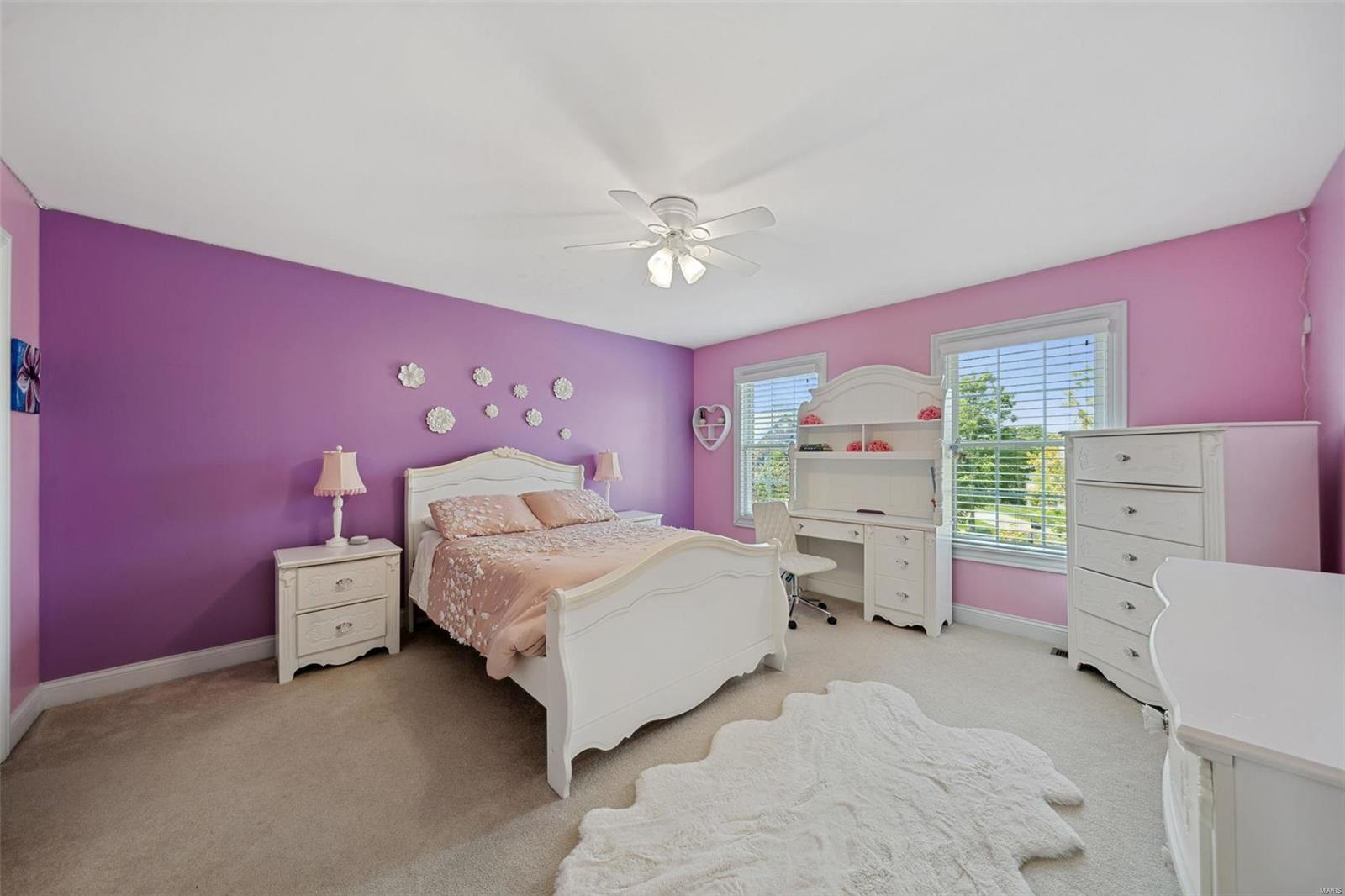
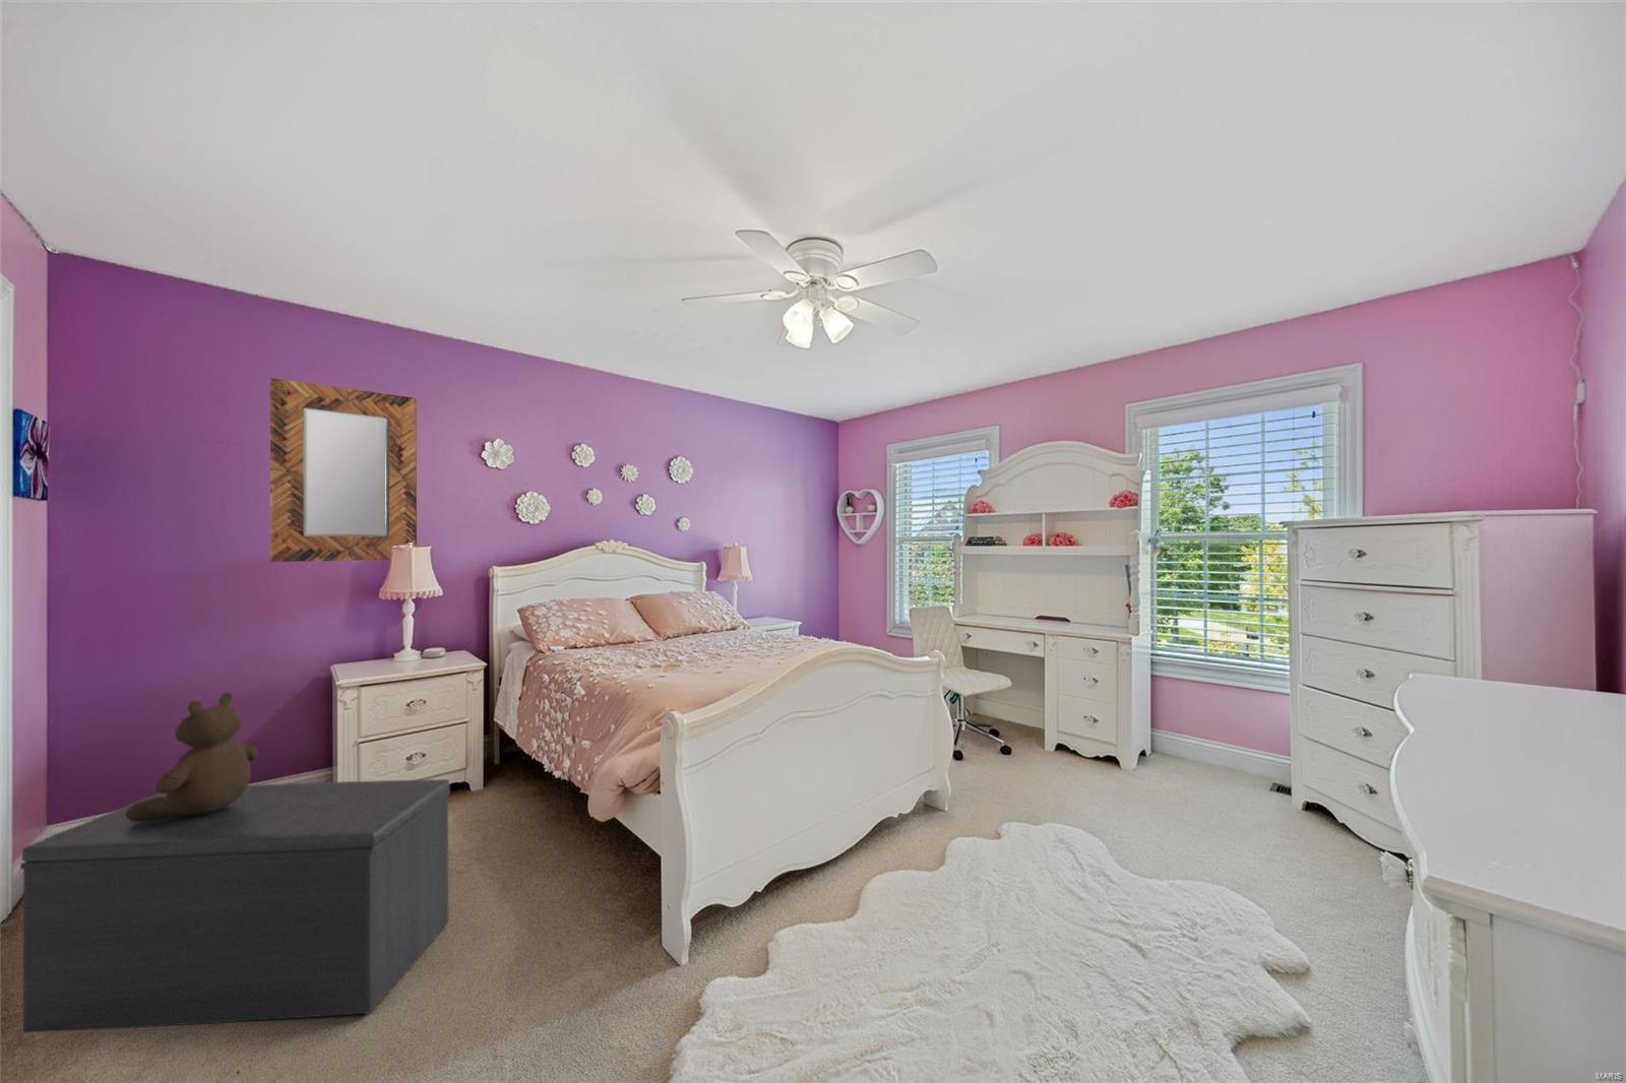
+ stuffed bear [126,691,259,822]
+ home mirror [270,377,417,563]
+ bench [19,778,451,1033]
